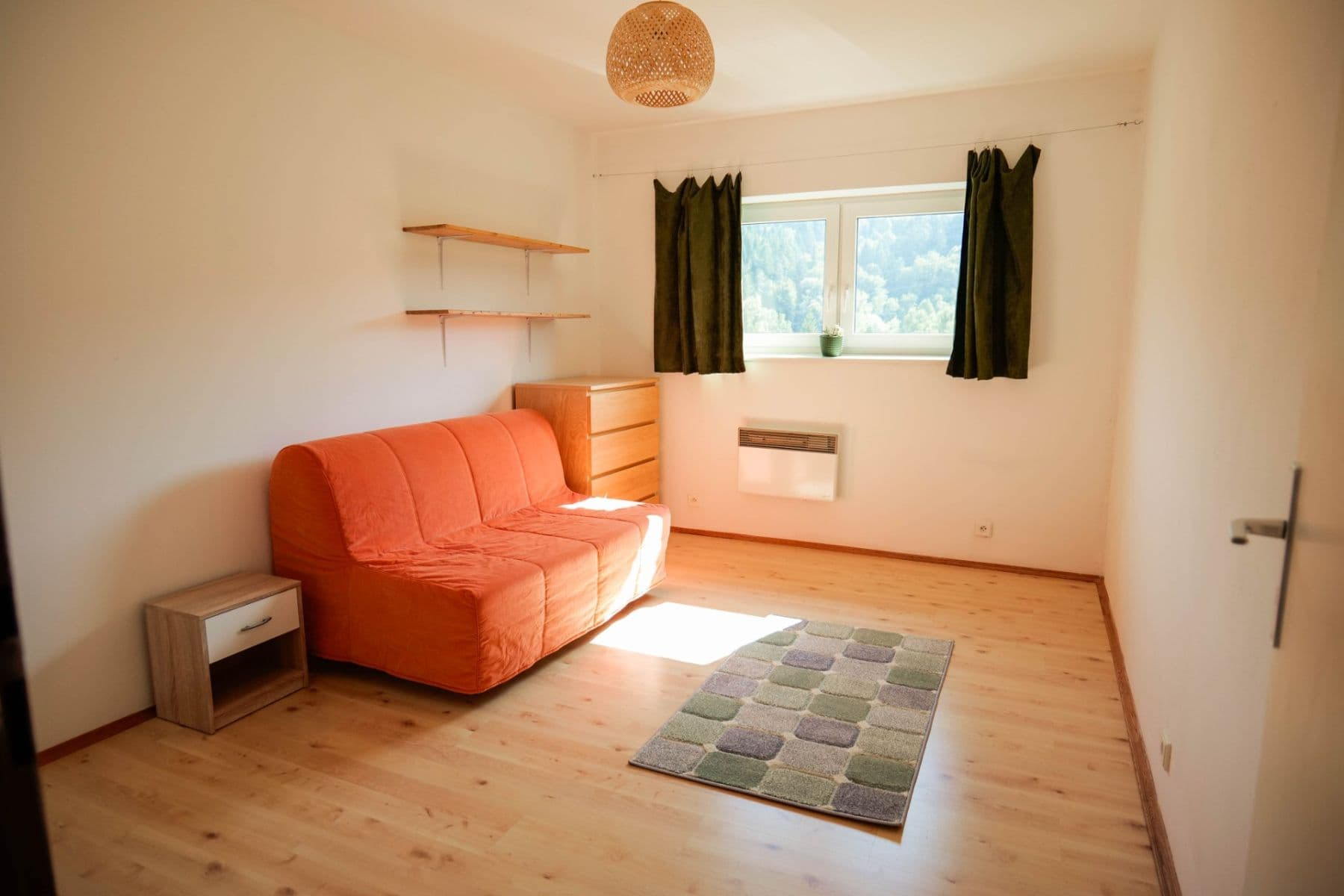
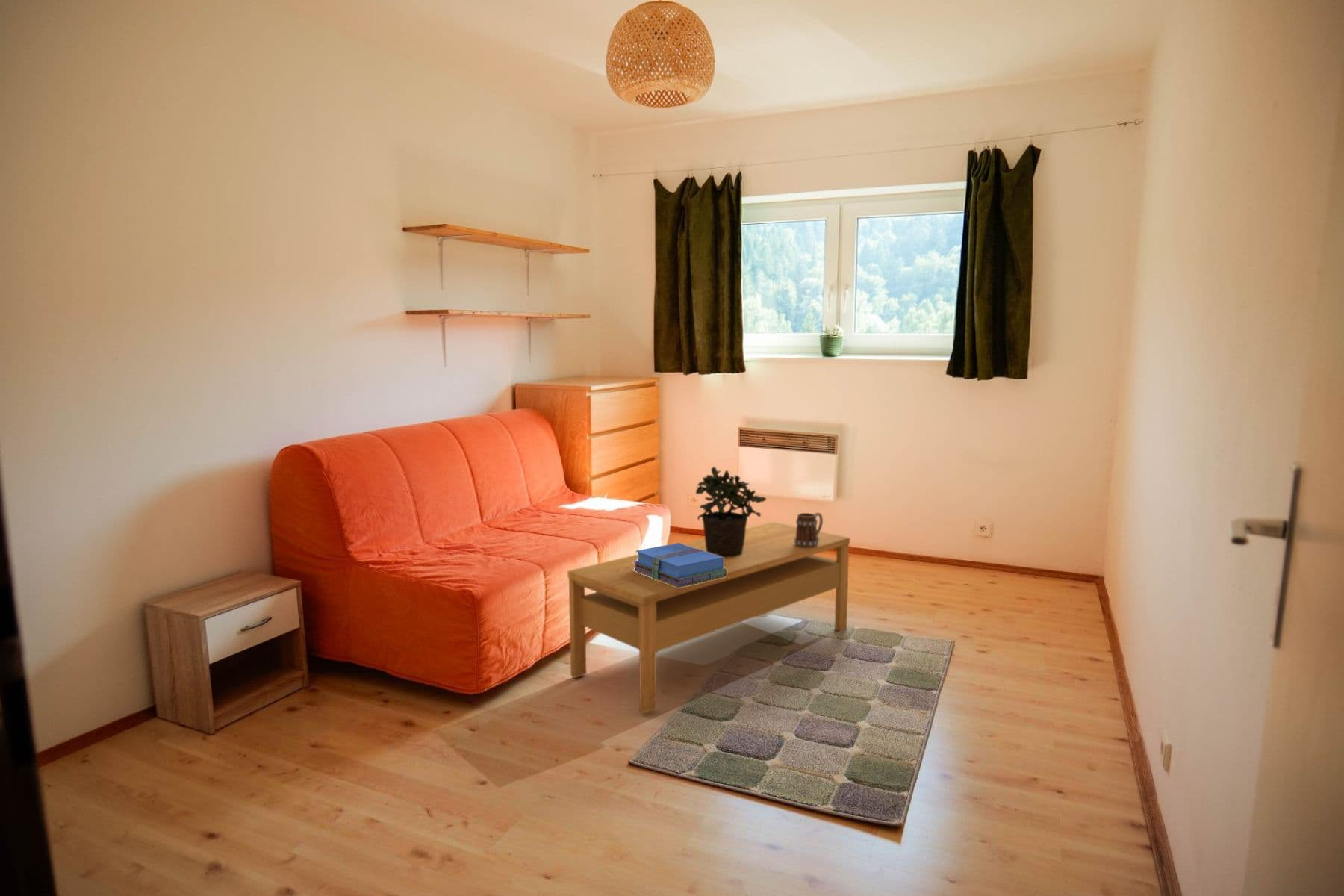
+ books [633,542,727,588]
+ mug [794,511,824,548]
+ potted plant [695,466,767,557]
+ coffee table [567,521,850,715]
